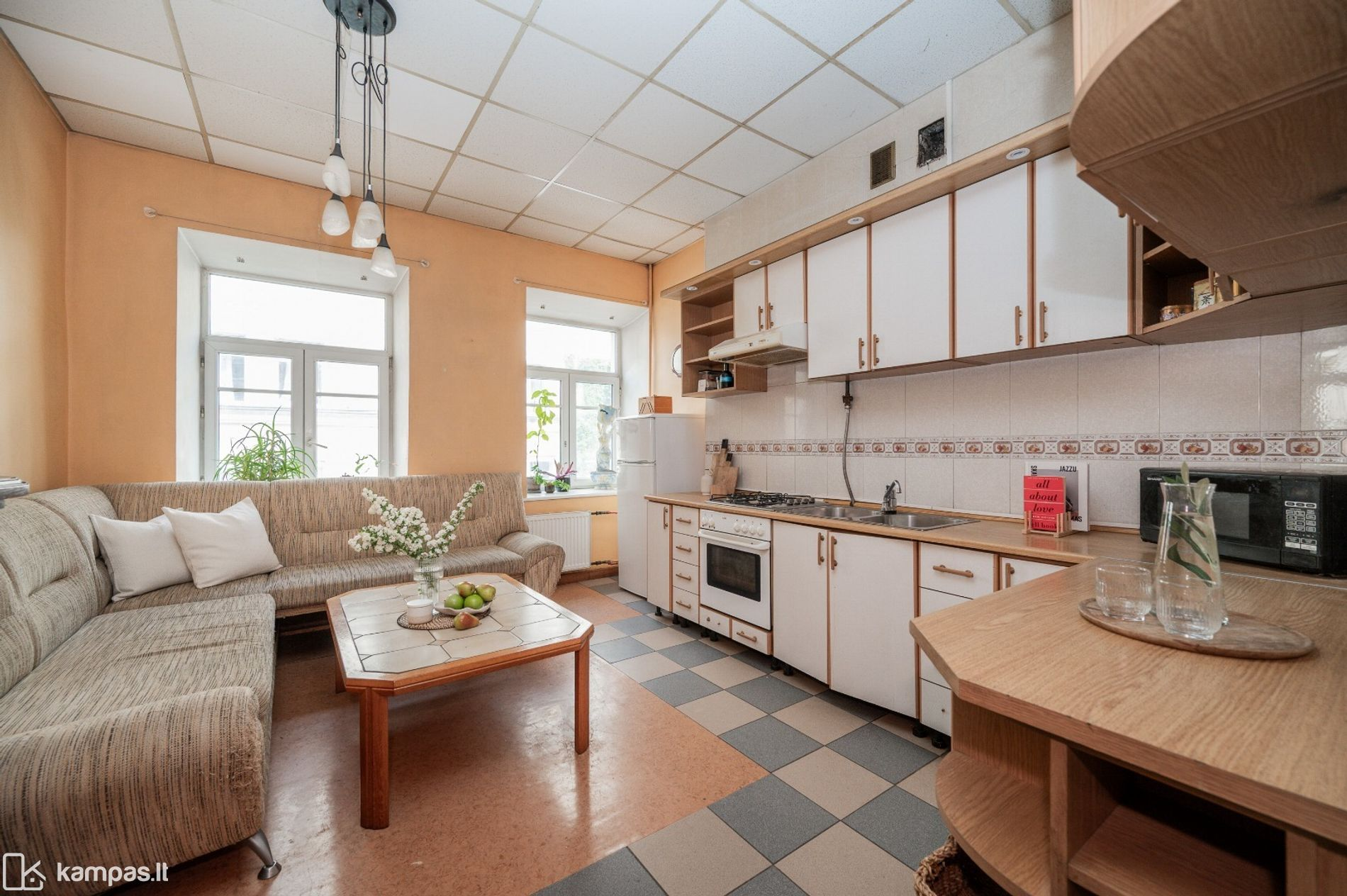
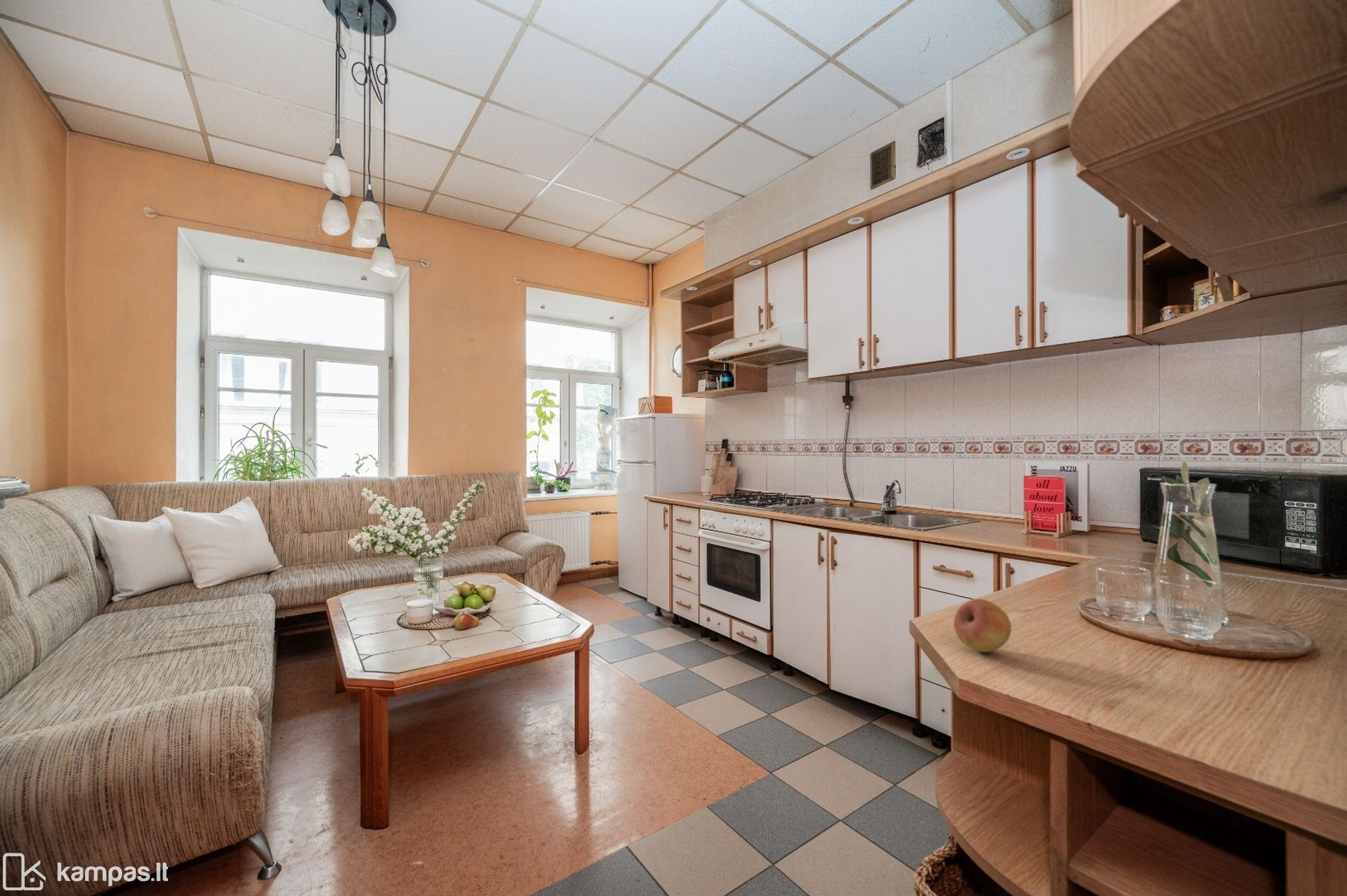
+ fruit [953,598,1012,653]
